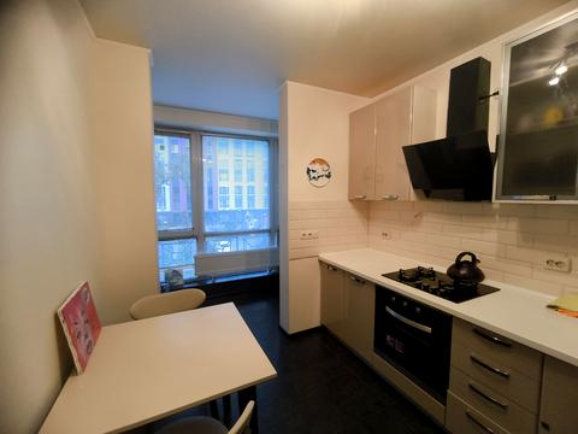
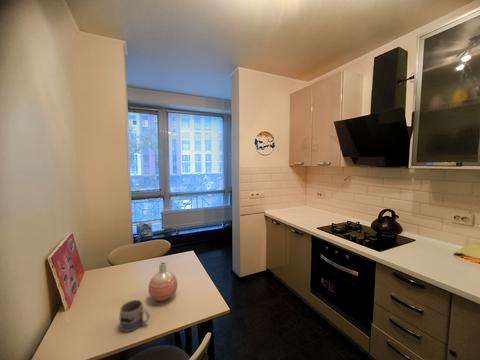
+ mug [119,299,151,333]
+ vase [147,261,178,302]
